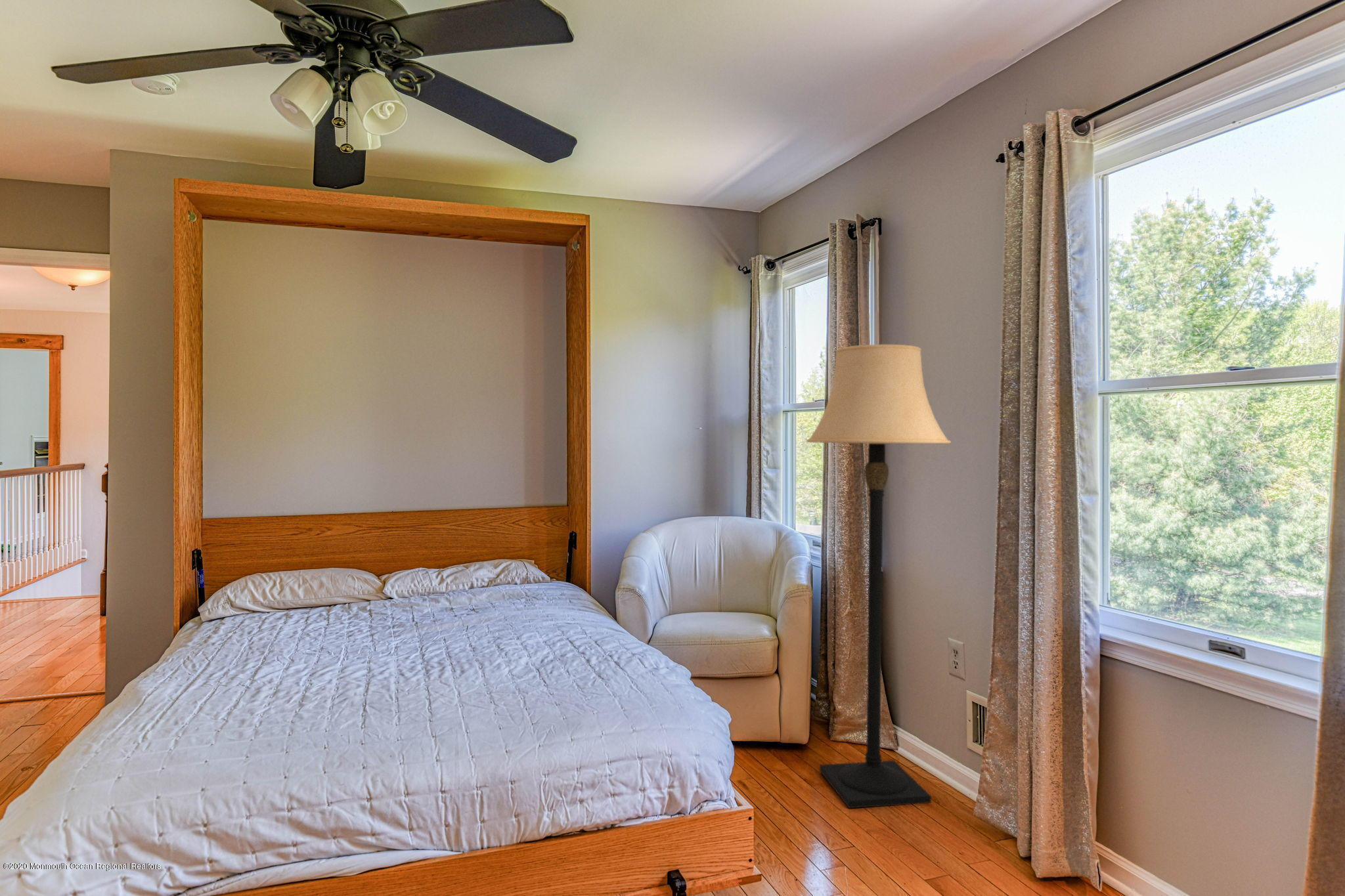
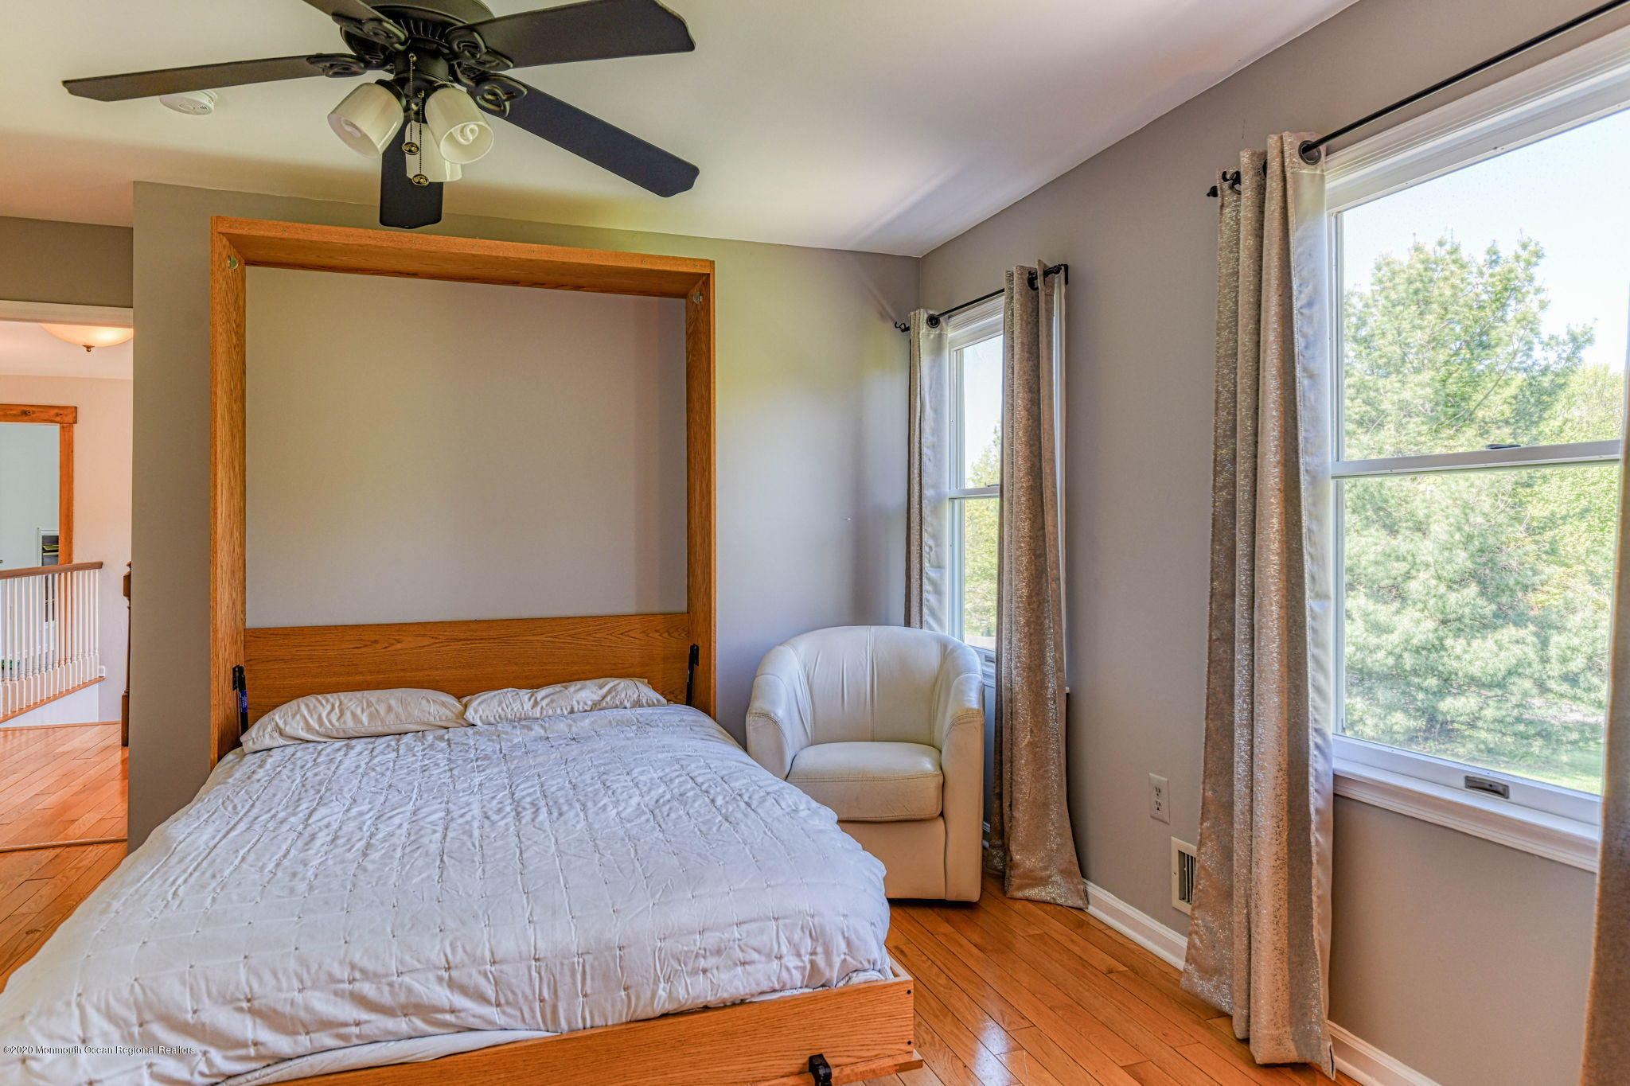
- lamp [806,344,952,809]
